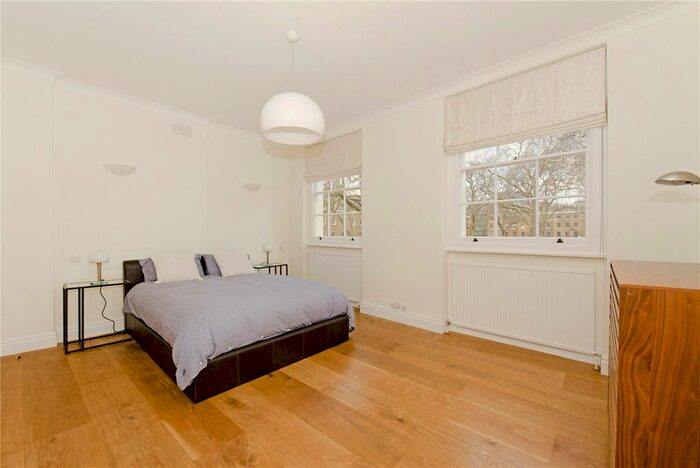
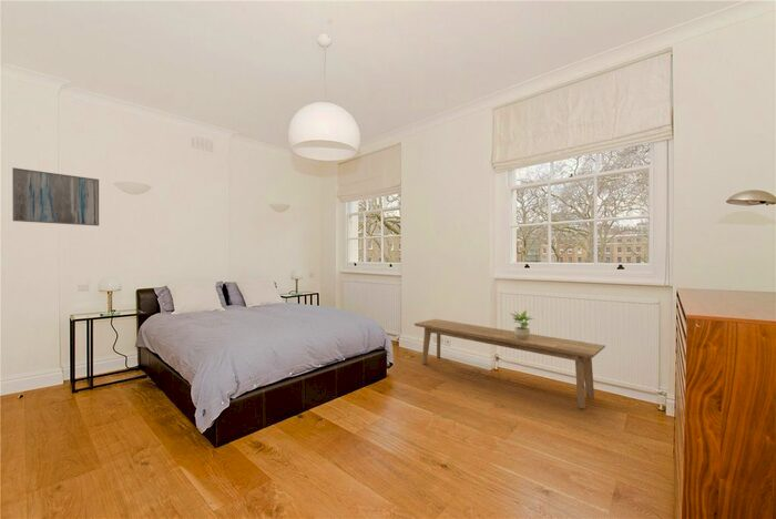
+ wall art [11,166,100,227]
+ potted plant [509,309,534,340]
+ bench [413,318,606,409]
